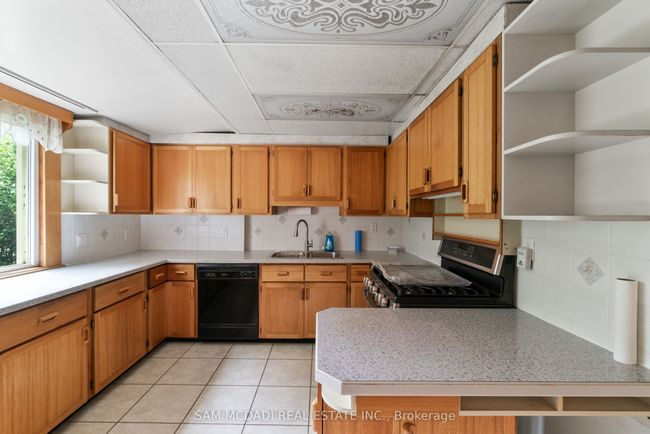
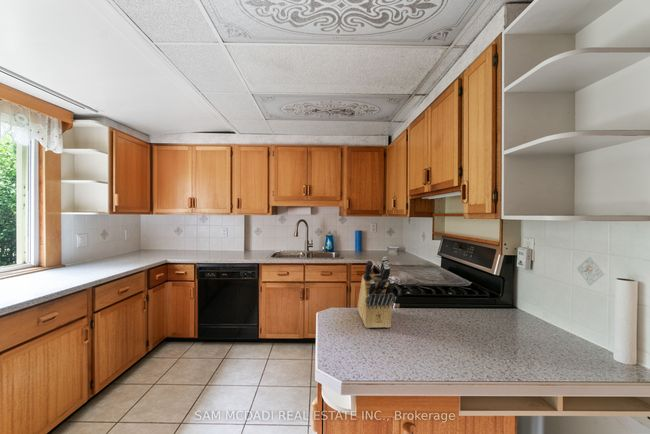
+ knife block [357,256,396,329]
